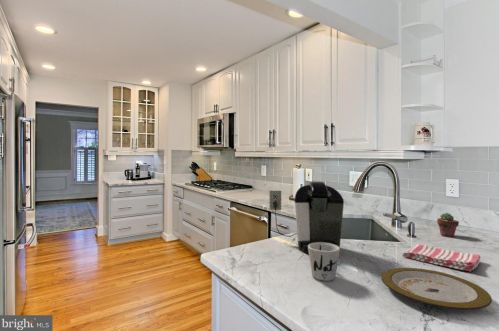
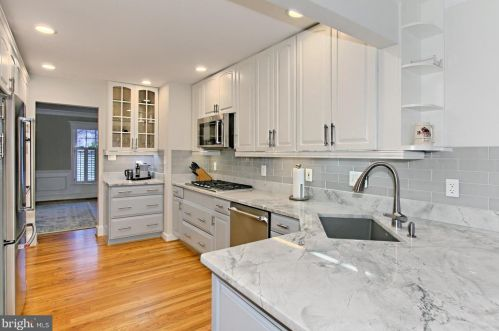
- potted succulent [436,212,460,238]
- plate [380,267,493,311]
- mug [308,242,341,282]
- dish towel [401,243,481,273]
- coffee maker [268,180,345,255]
